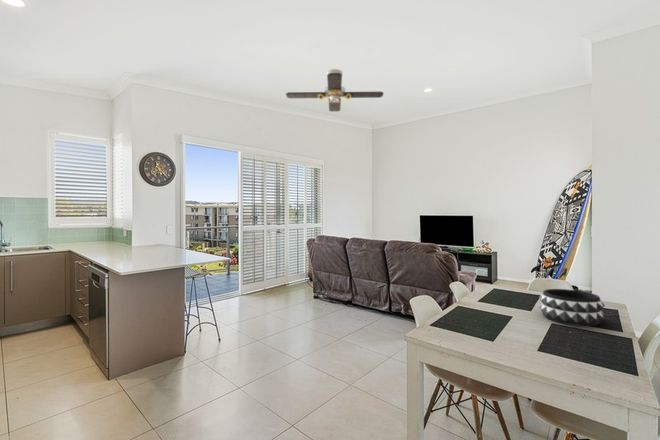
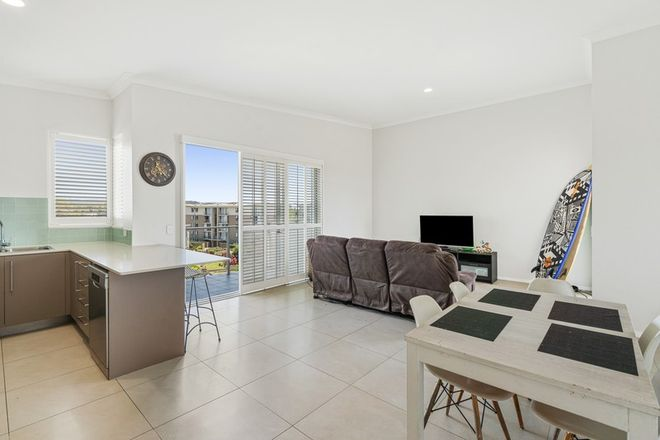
- decorative bowl [538,288,606,327]
- ceiling fan [285,68,385,112]
